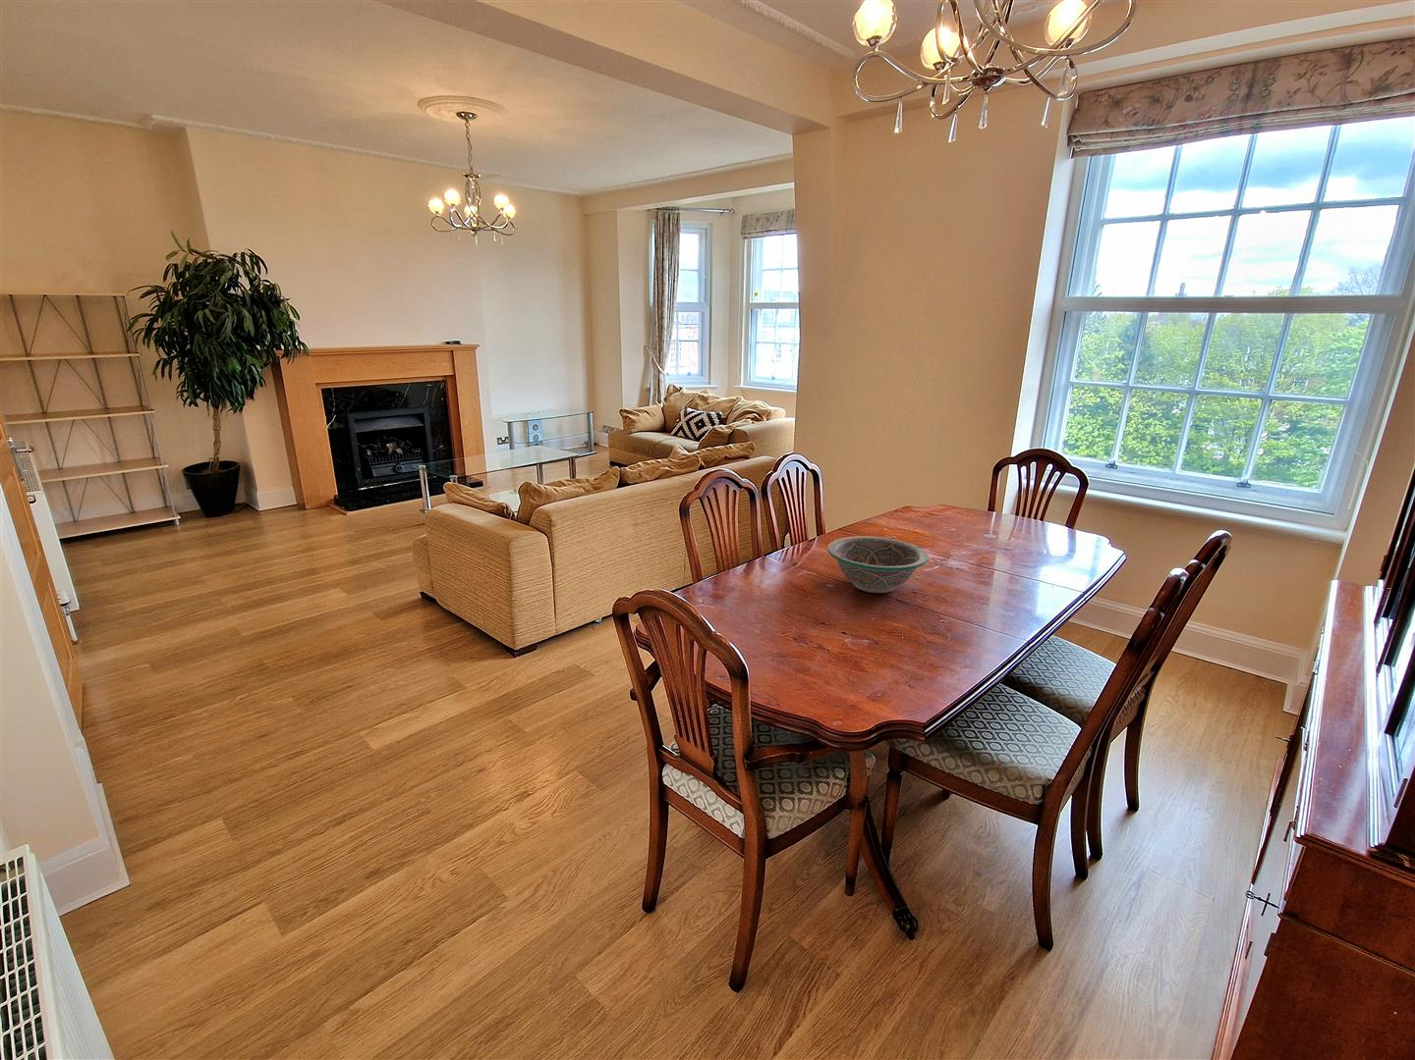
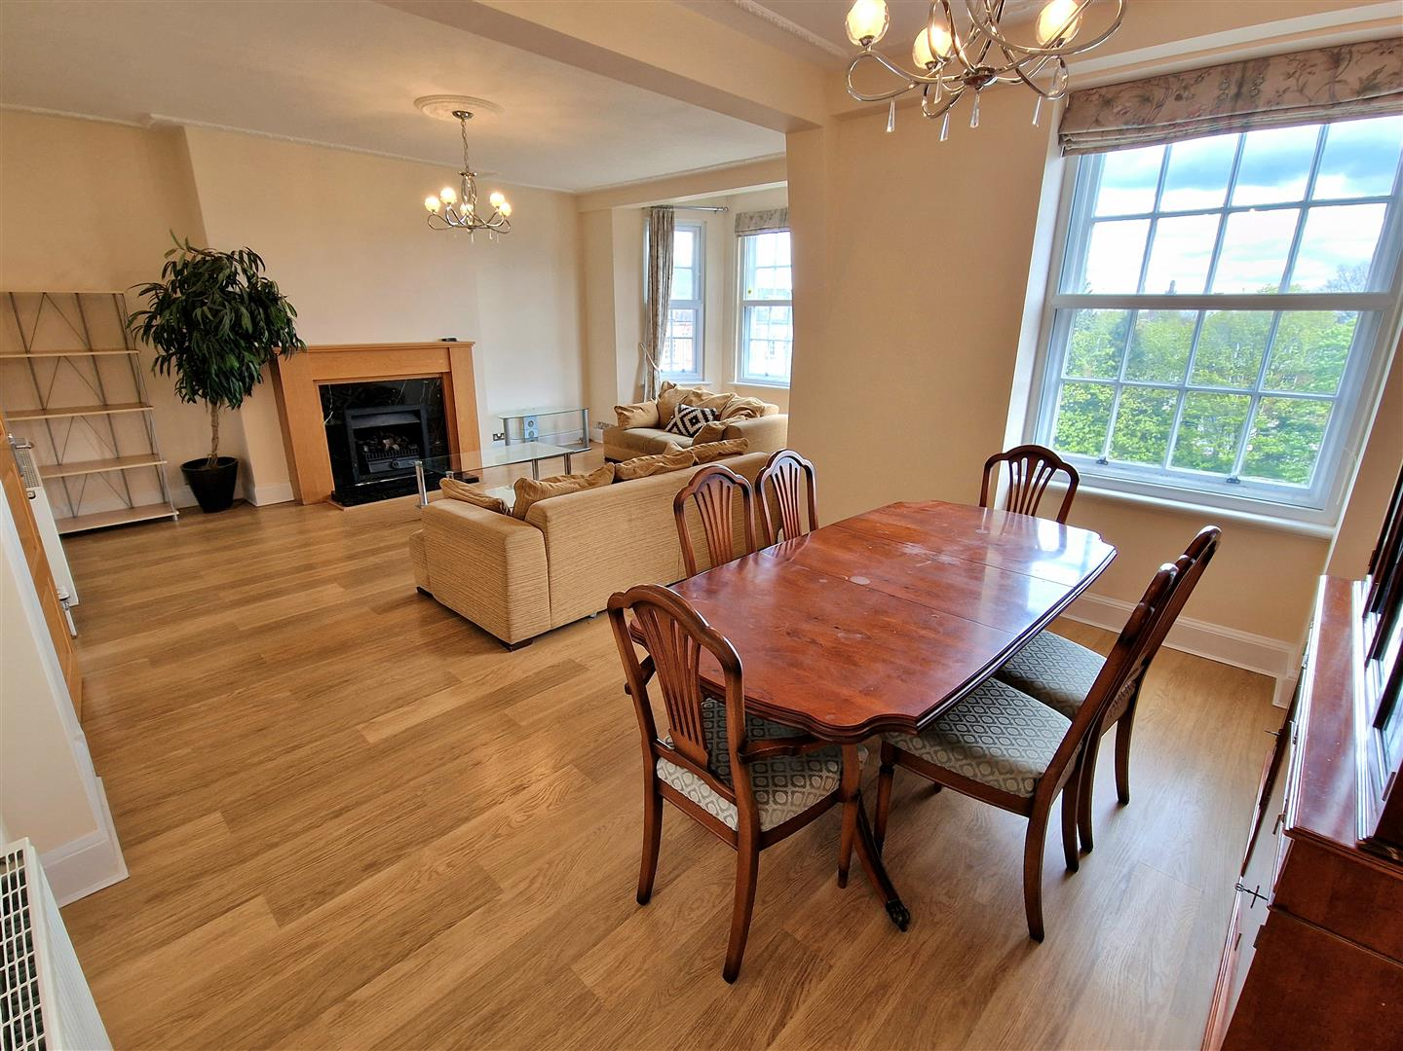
- bowl [827,534,929,593]
